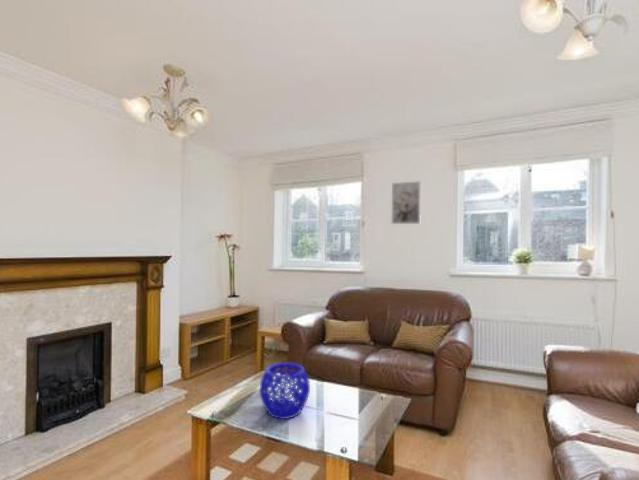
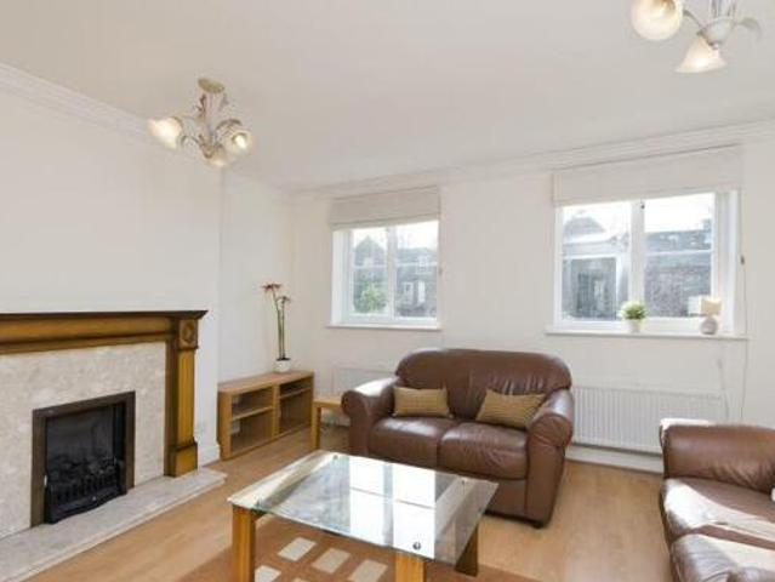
- decorative bowl [258,362,311,420]
- wall art [391,180,422,225]
